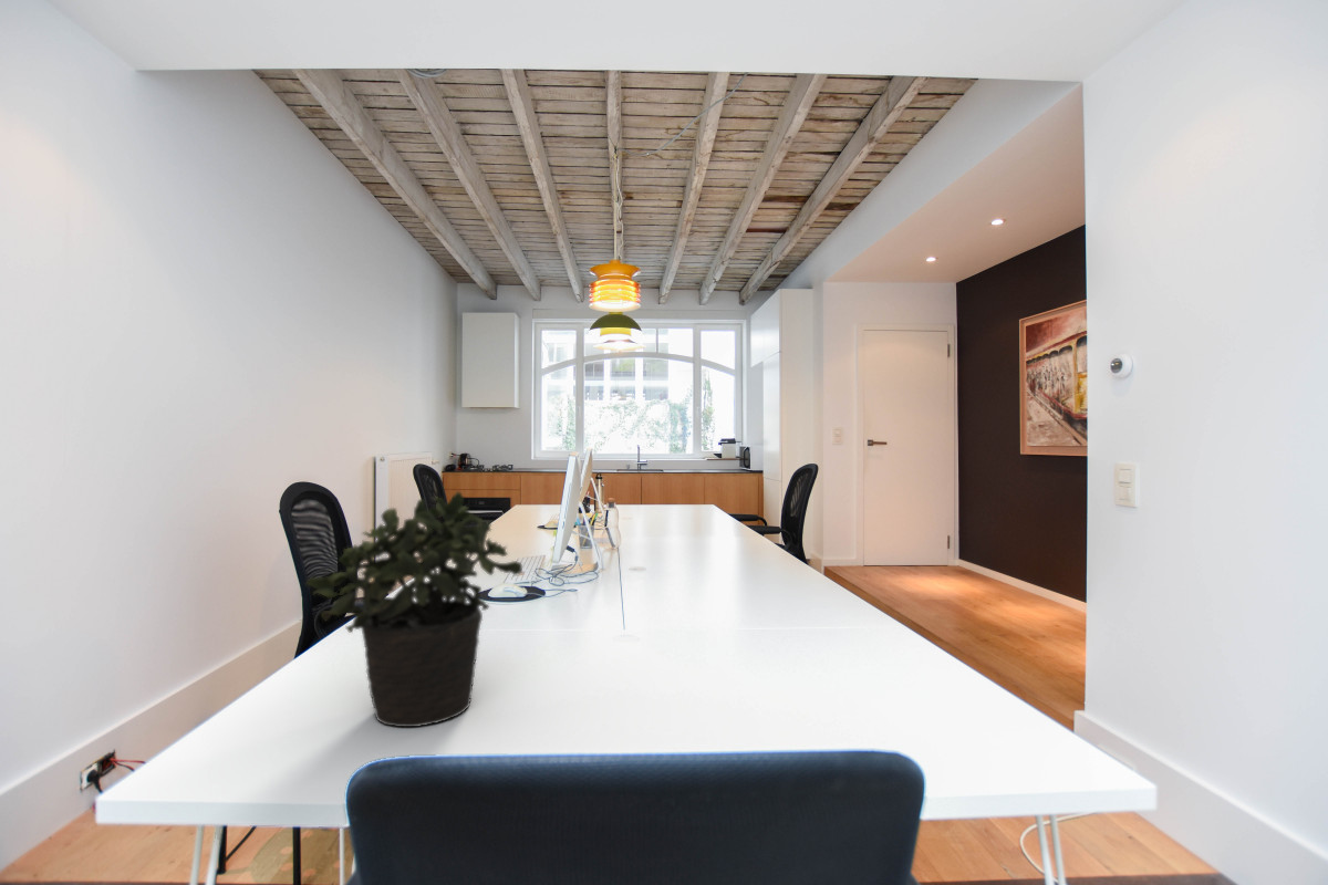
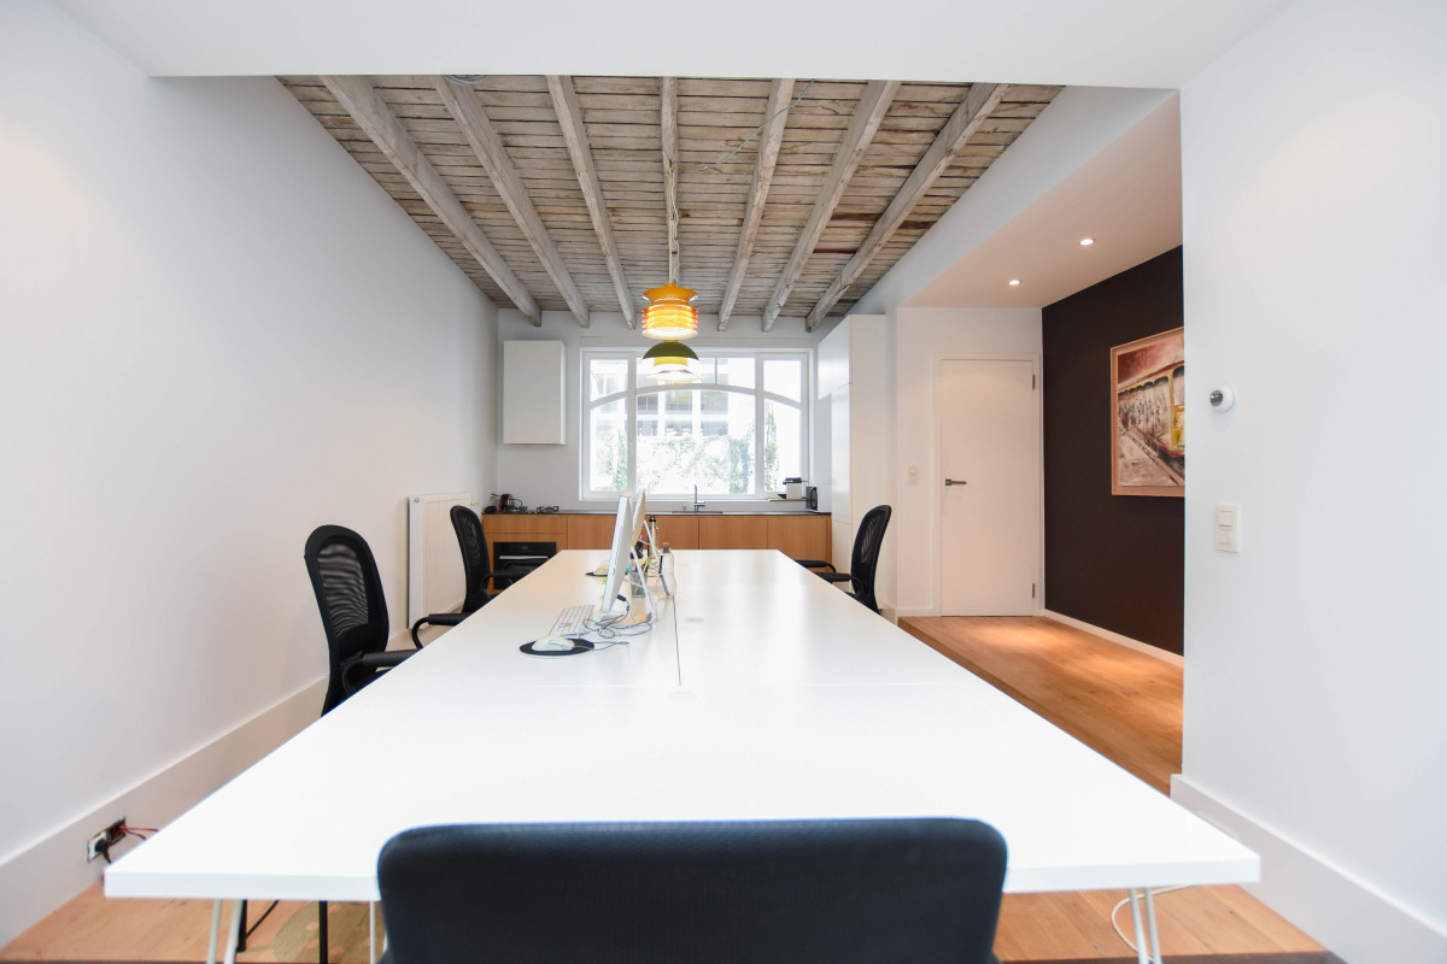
- potted plant [304,490,523,728]
